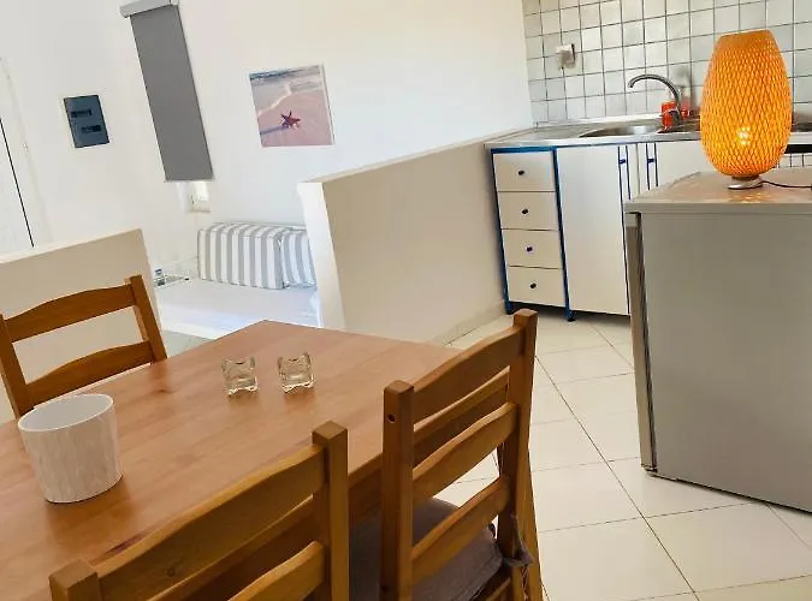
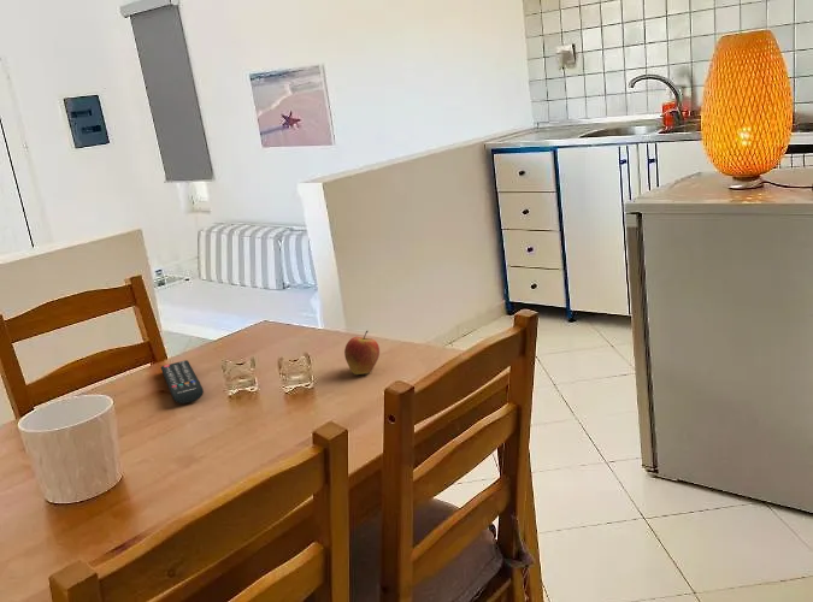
+ fruit [343,330,381,376]
+ remote control [160,359,205,405]
